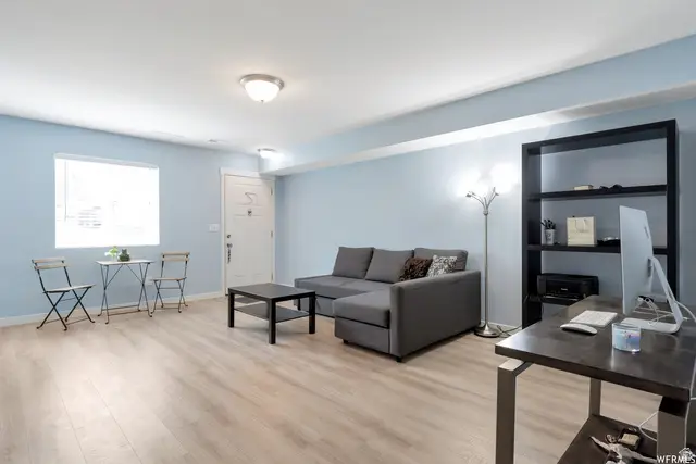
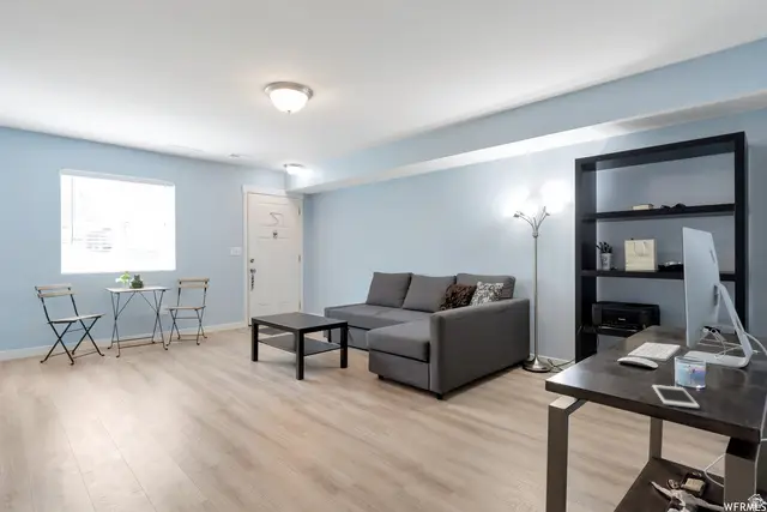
+ cell phone [651,384,700,409]
